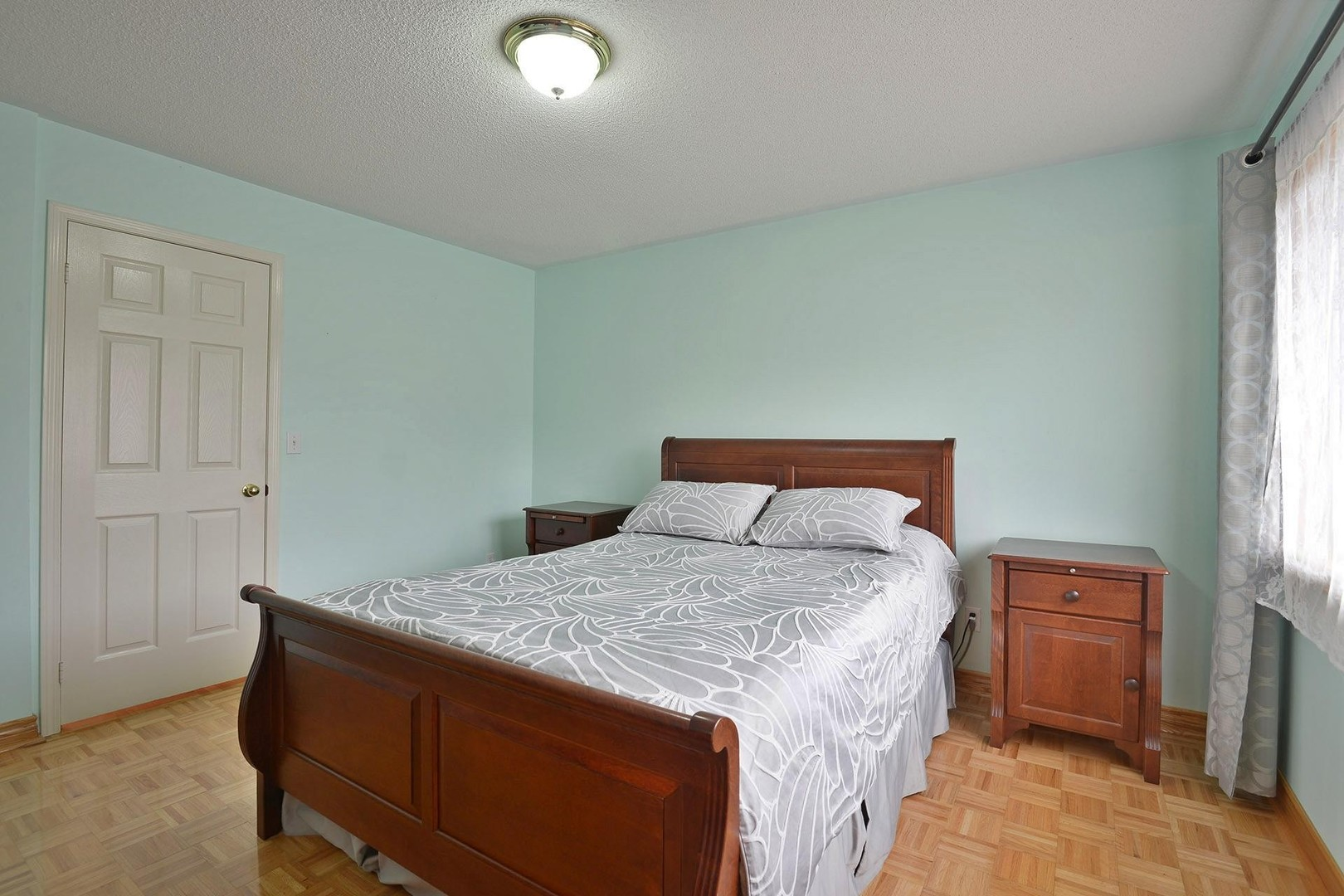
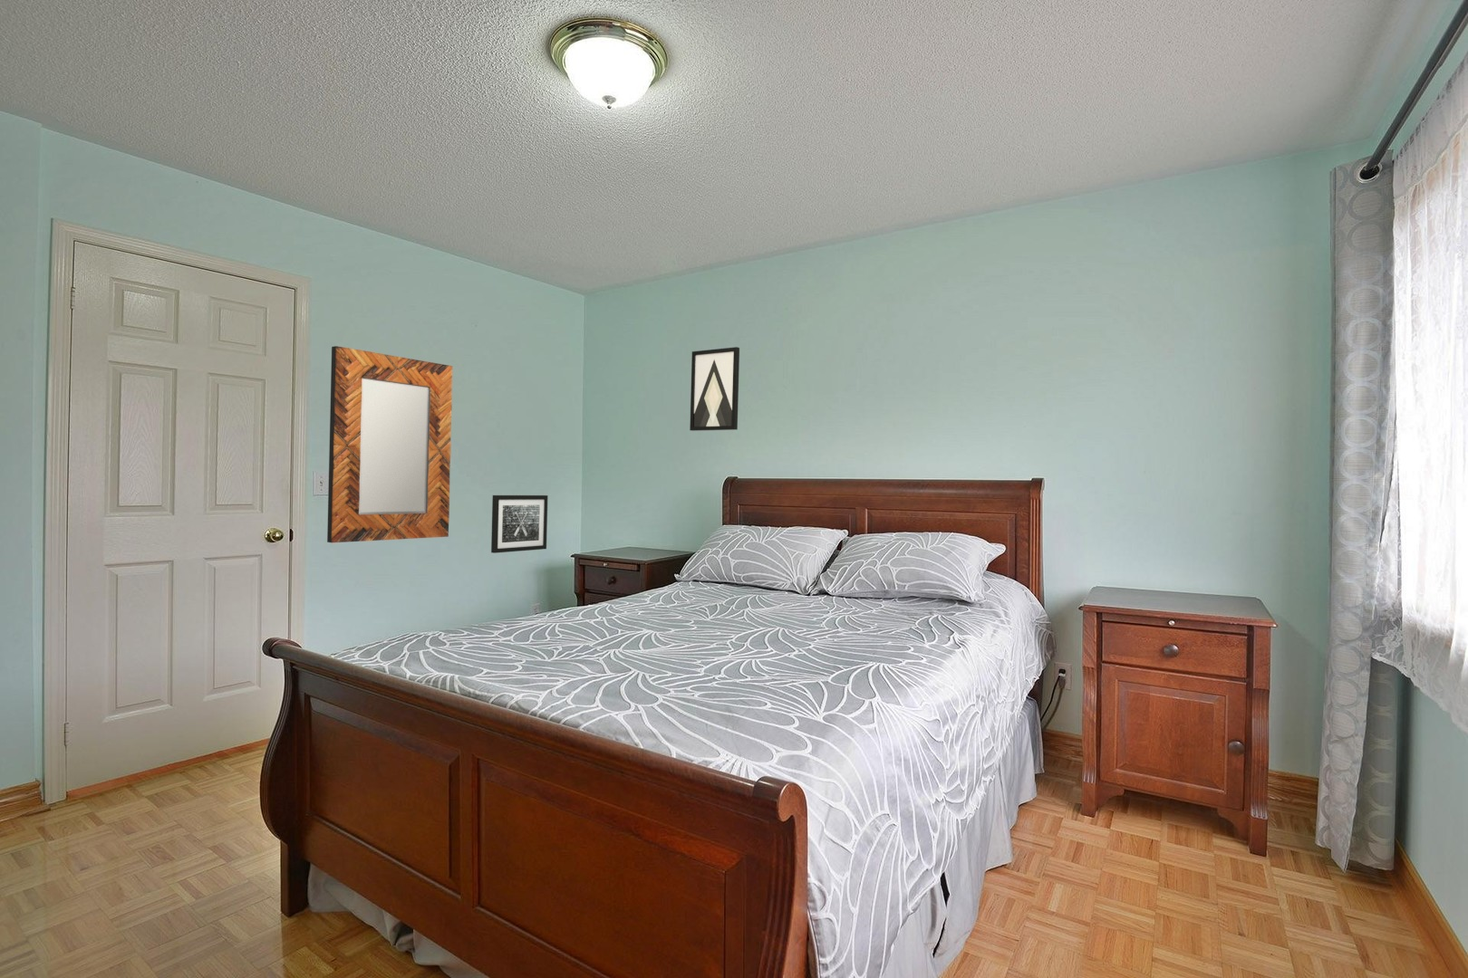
+ wall art [689,346,741,432]
+ wall art [490,494,548,554]
+ home mirror [327,345,453,544]
